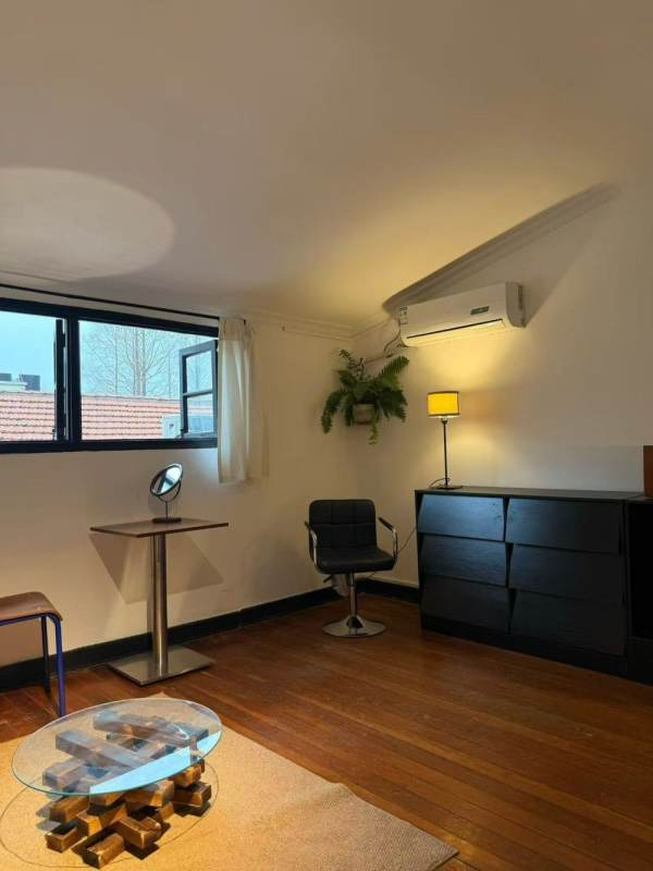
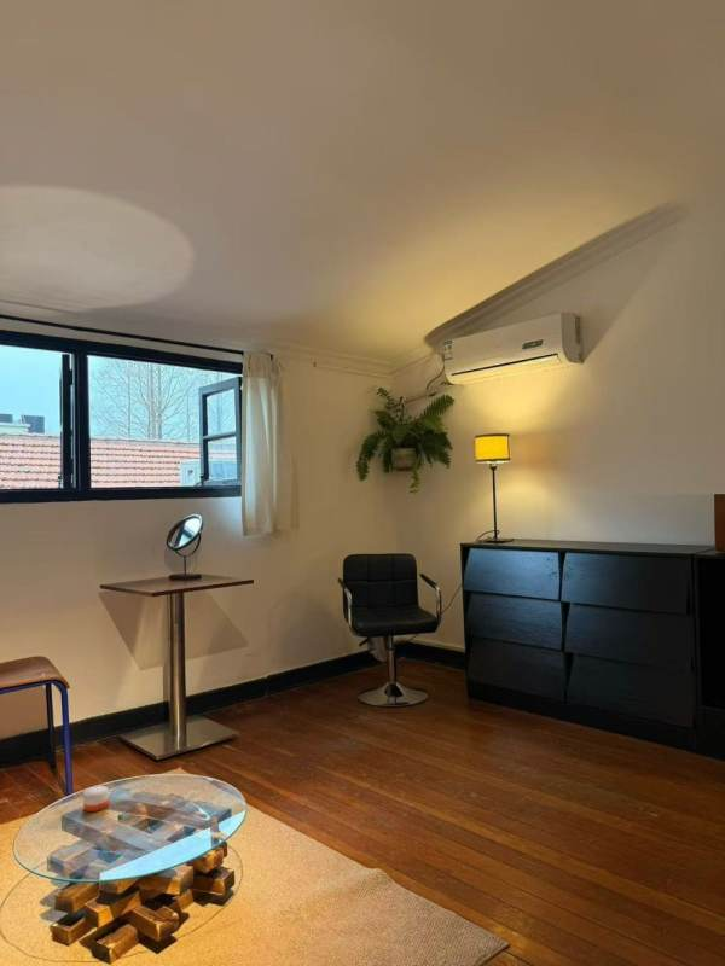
+ candle [82,785,110,813]
